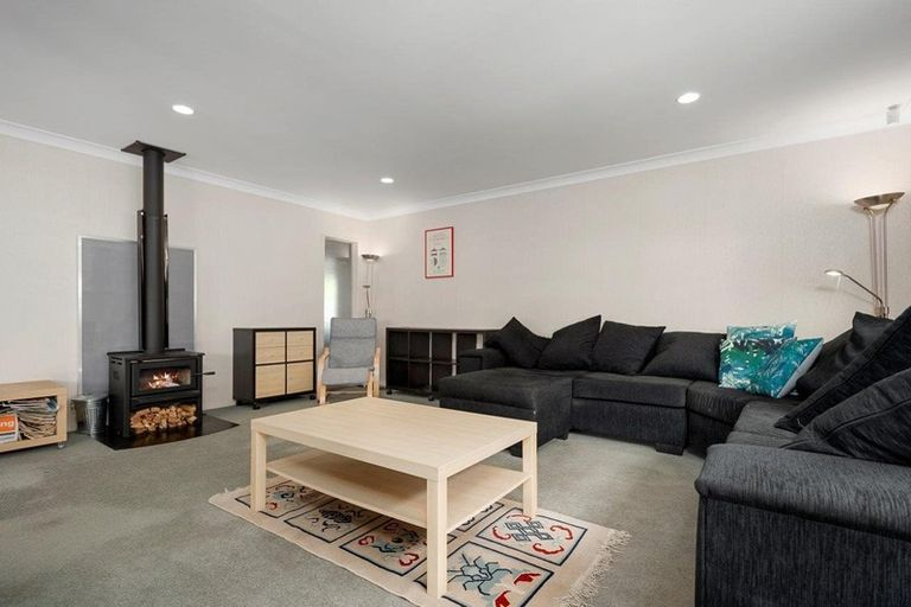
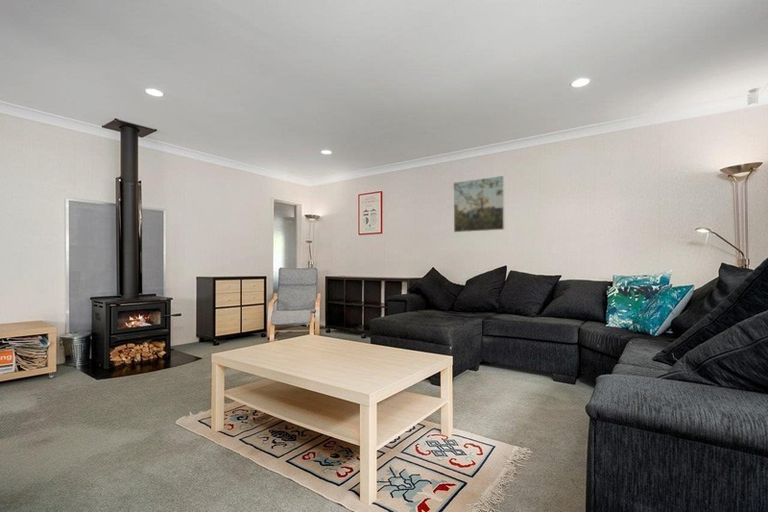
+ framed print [452,175,506,233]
